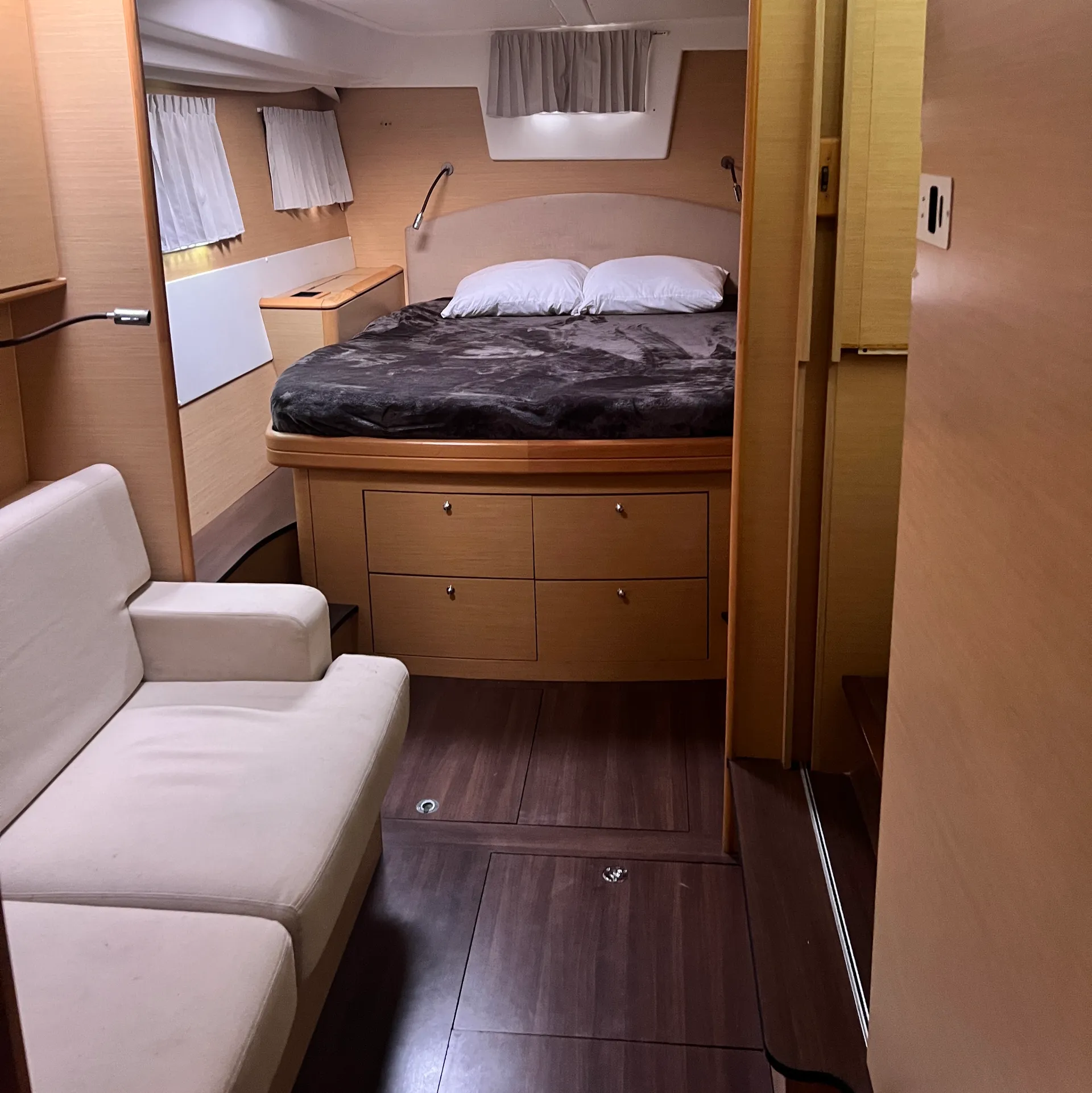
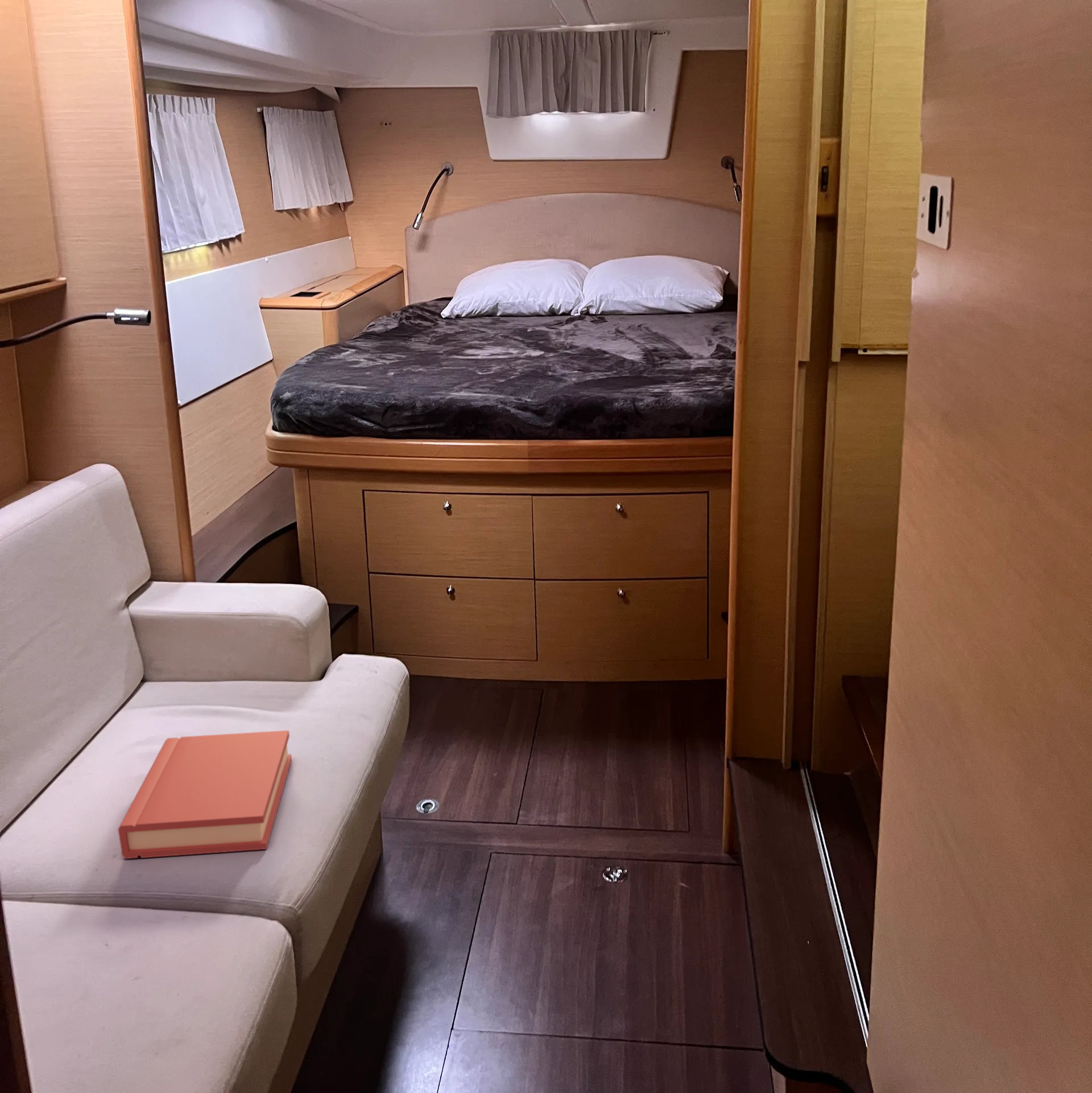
+ hardback book [117,729,292,859]
